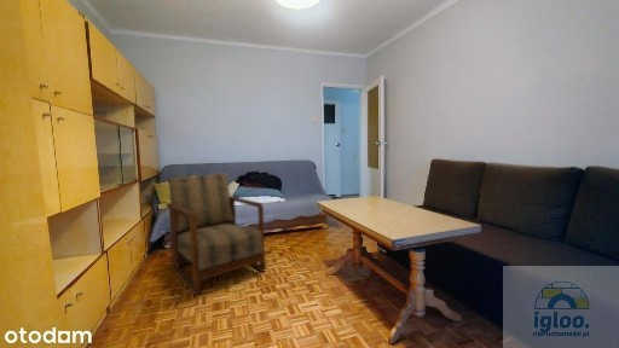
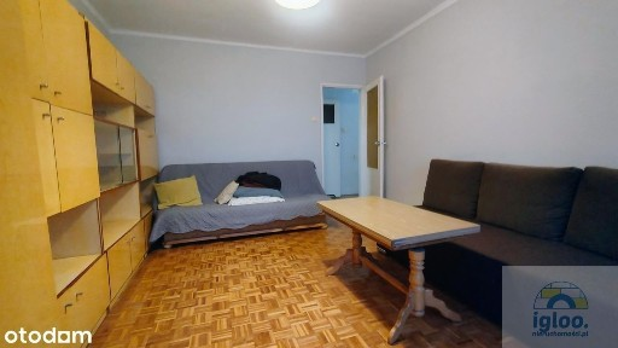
- armchair [166,172,267,296]
